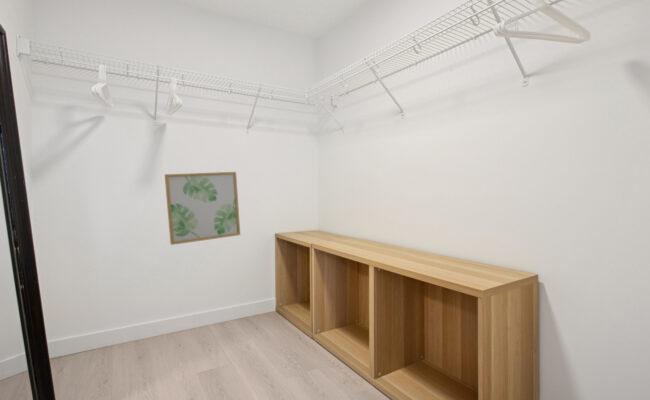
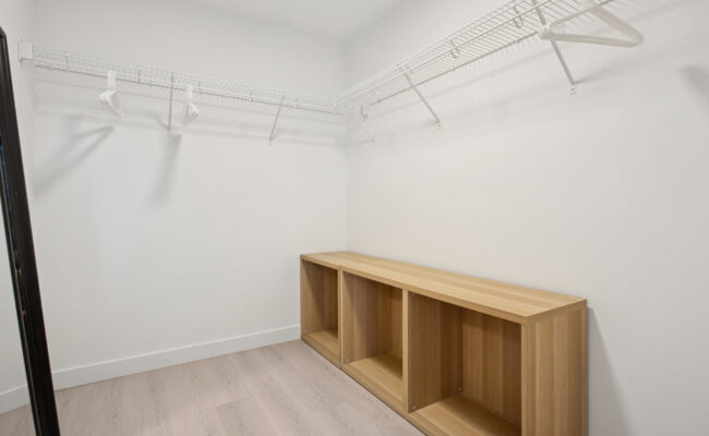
- wall art [164,171,241,246]
